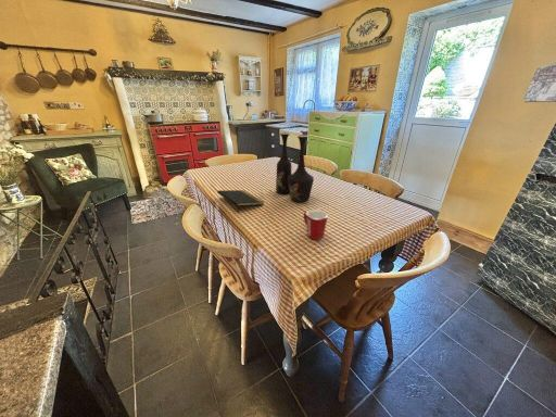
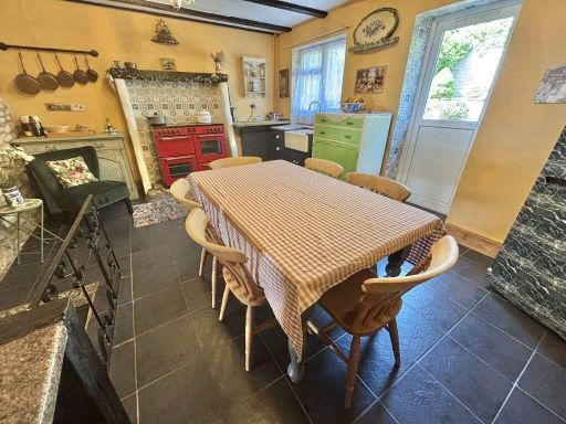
- notepad [216,189,265,213]
- mug [303,210,329,241]
- vase [275,131,315,203]
